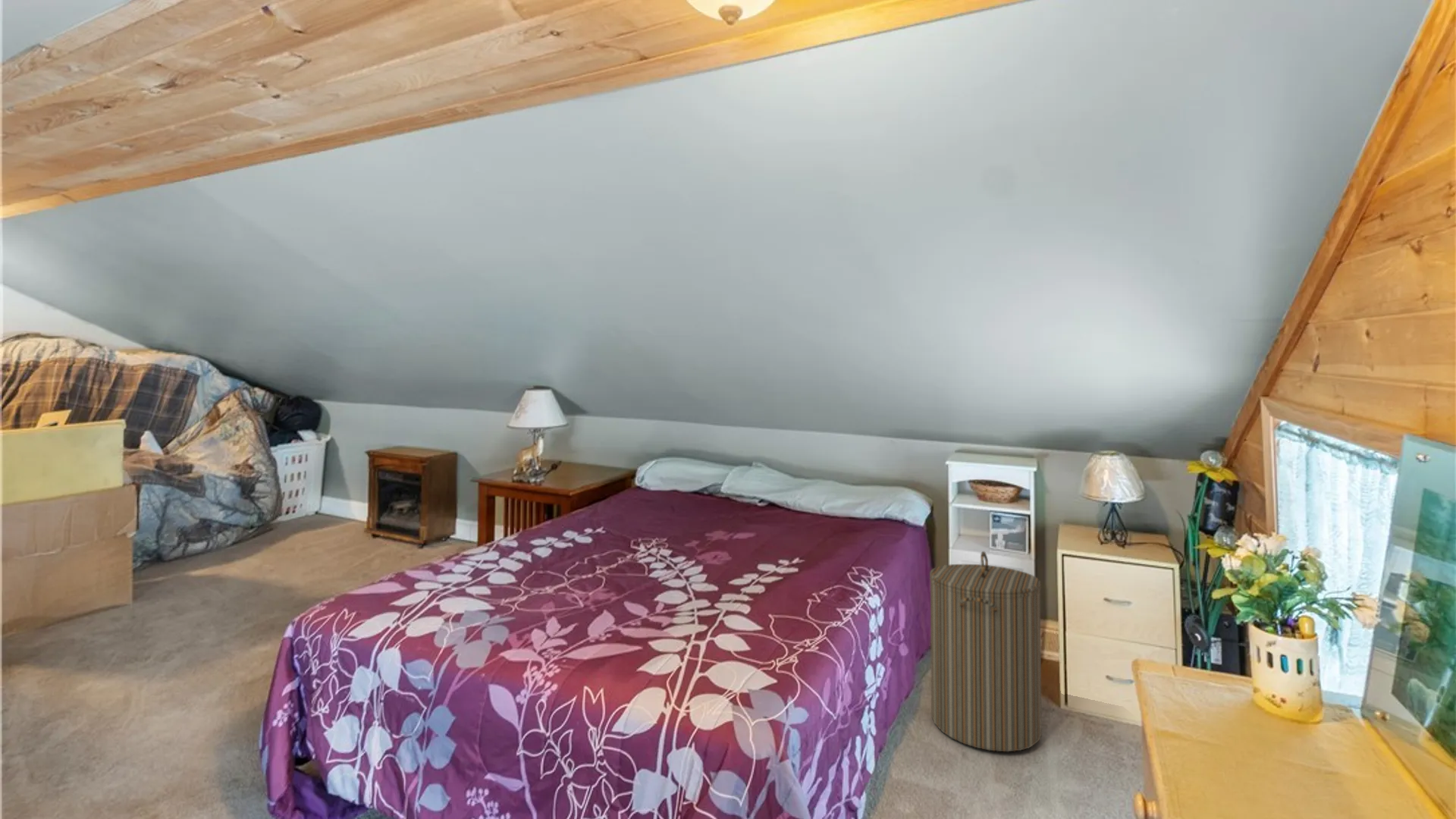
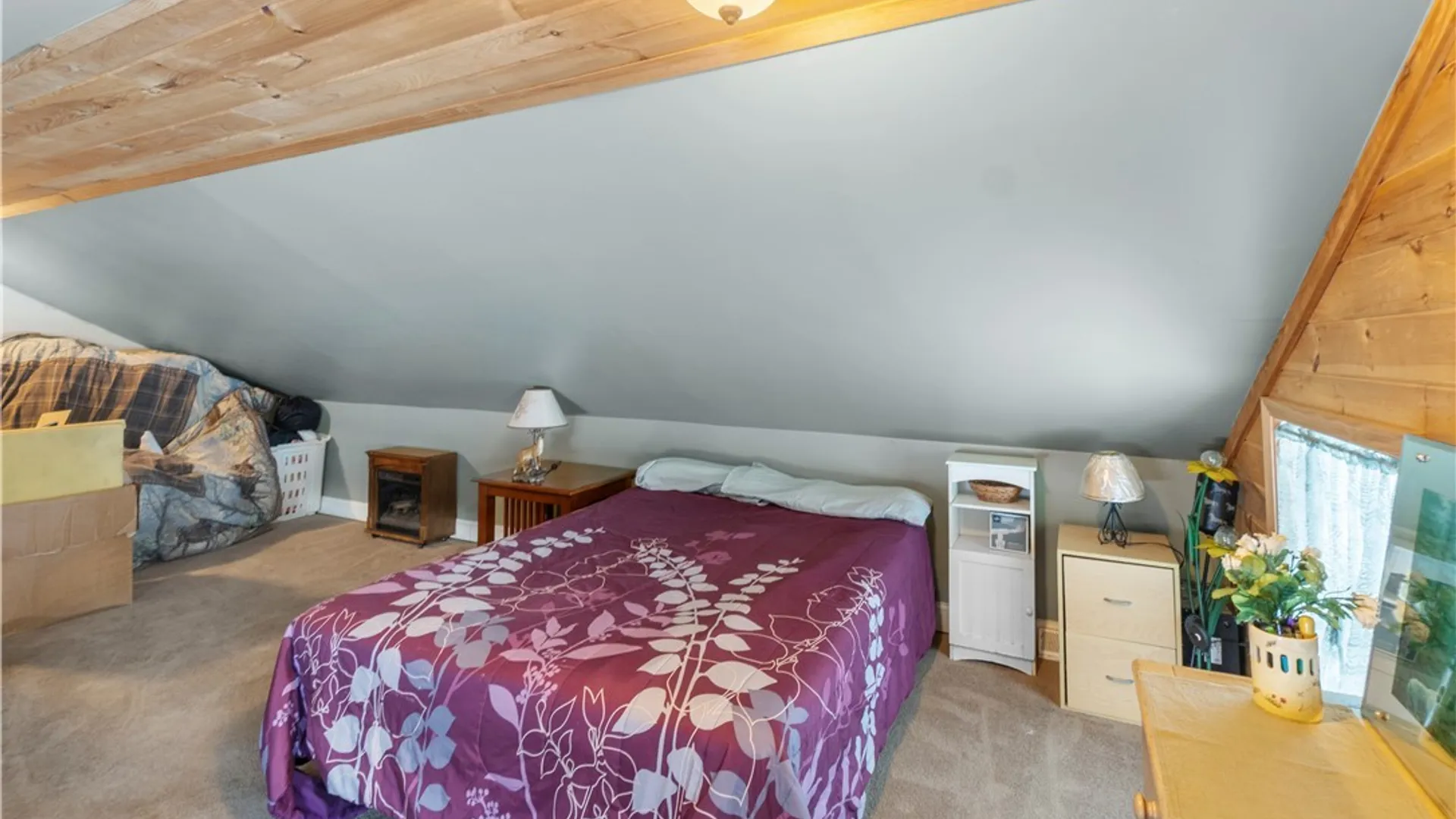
- laundry hamper [929,551,1043,752]
